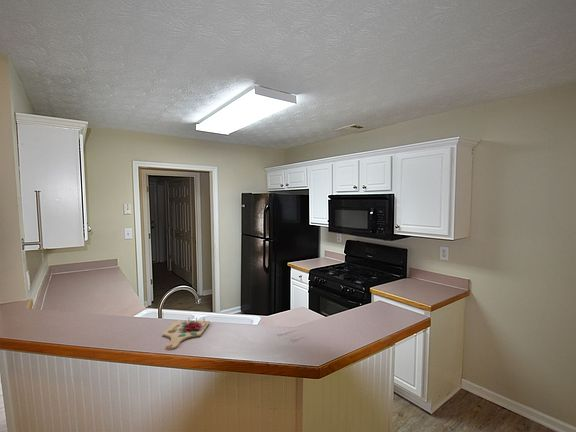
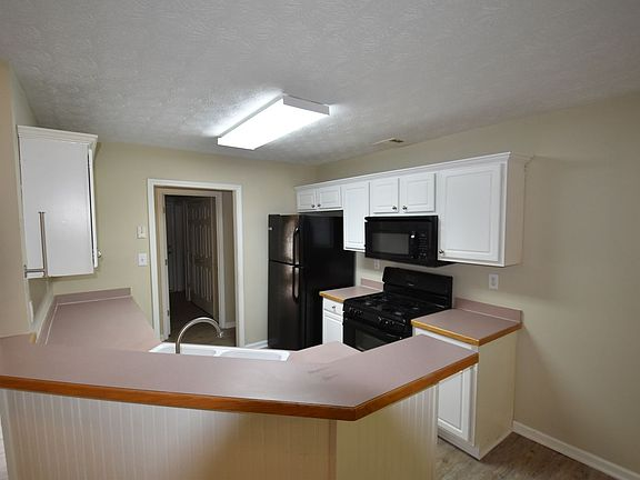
- cutting board [162,317,211,350]
